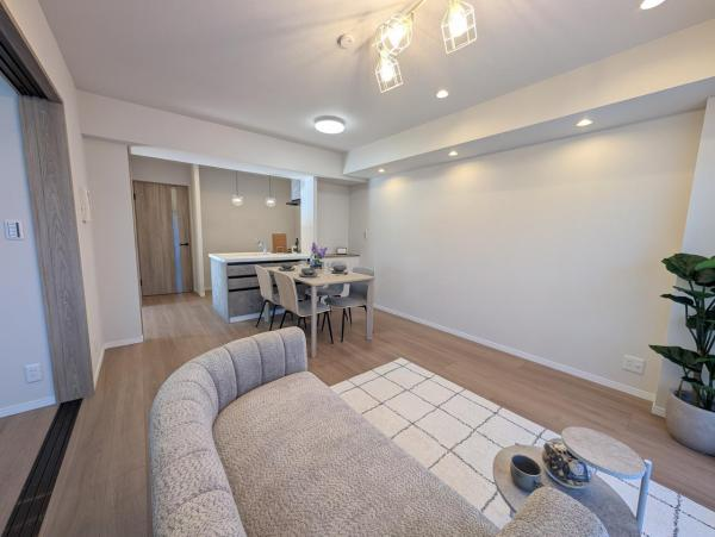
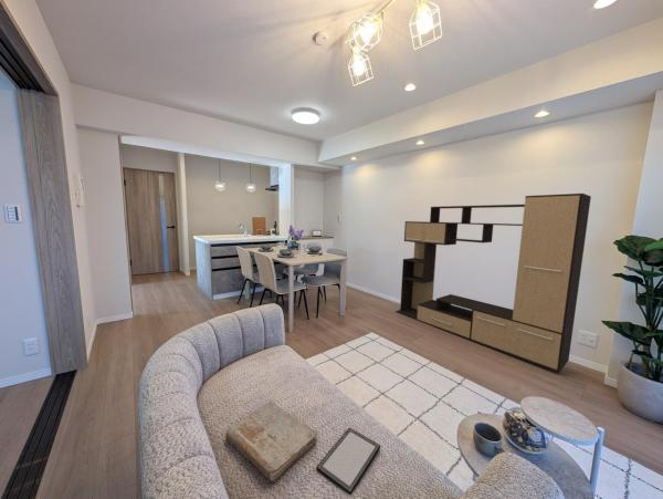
+ book [224,399,318,482]
+ media console [394,193,592,373]
+ tablet [315,427,381,496]
